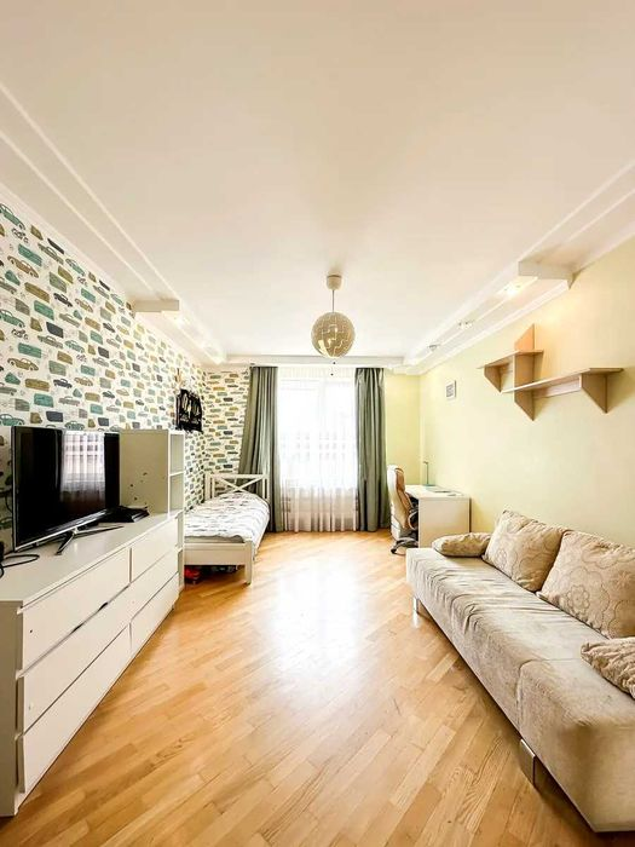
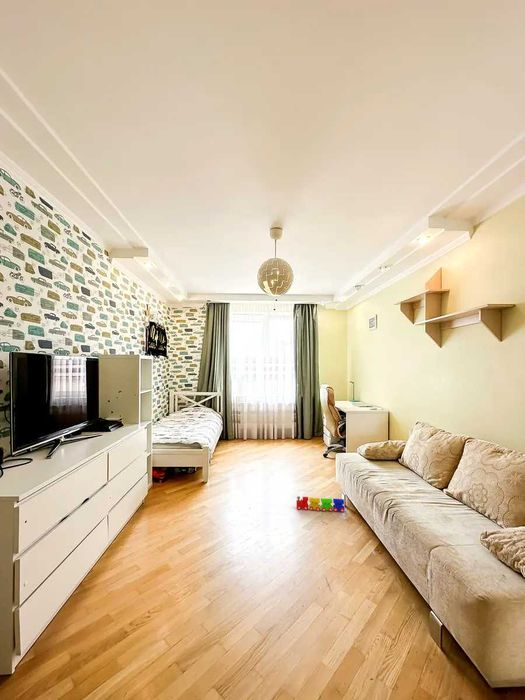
+ toy train [295,495,346,513]
